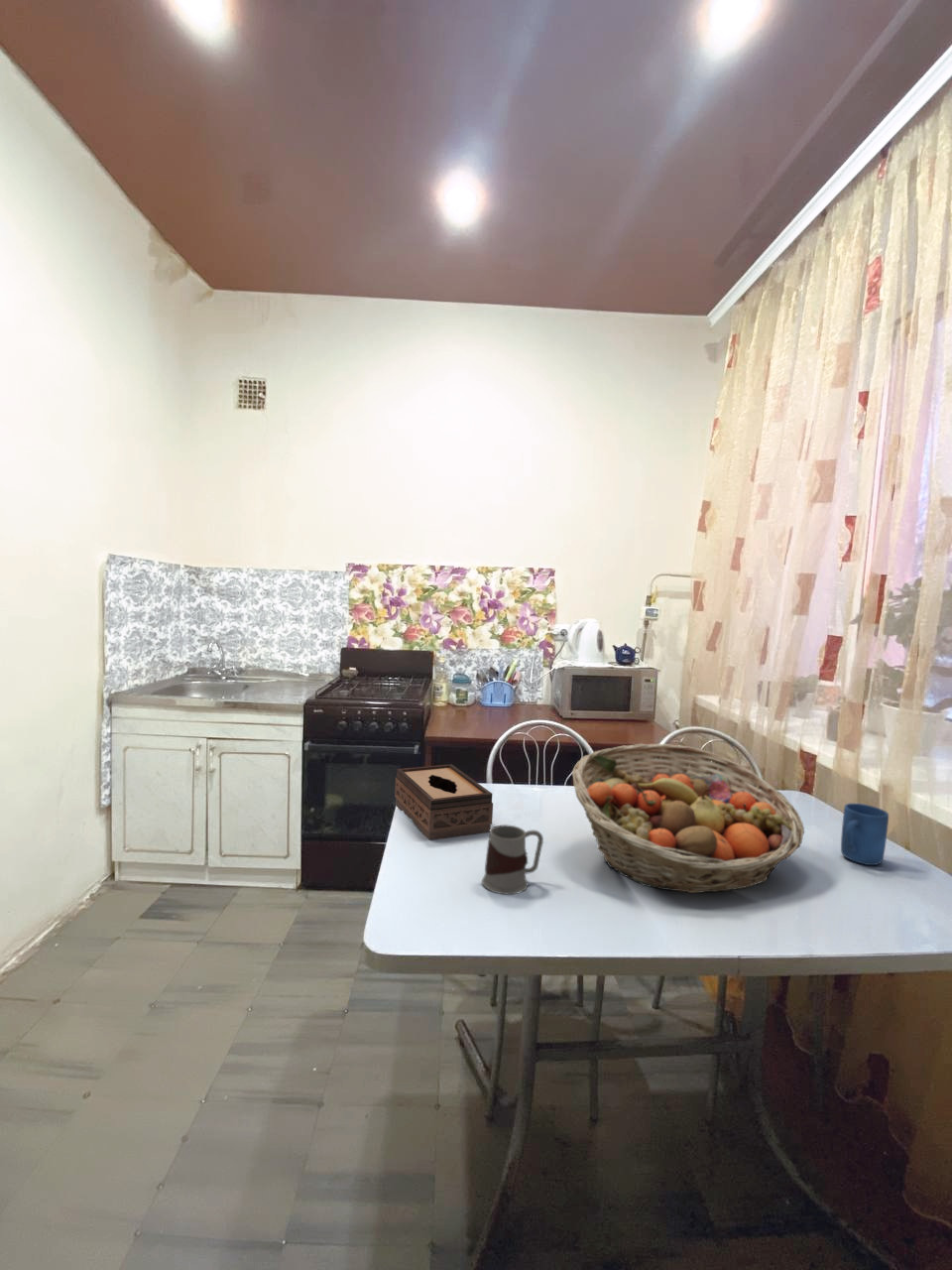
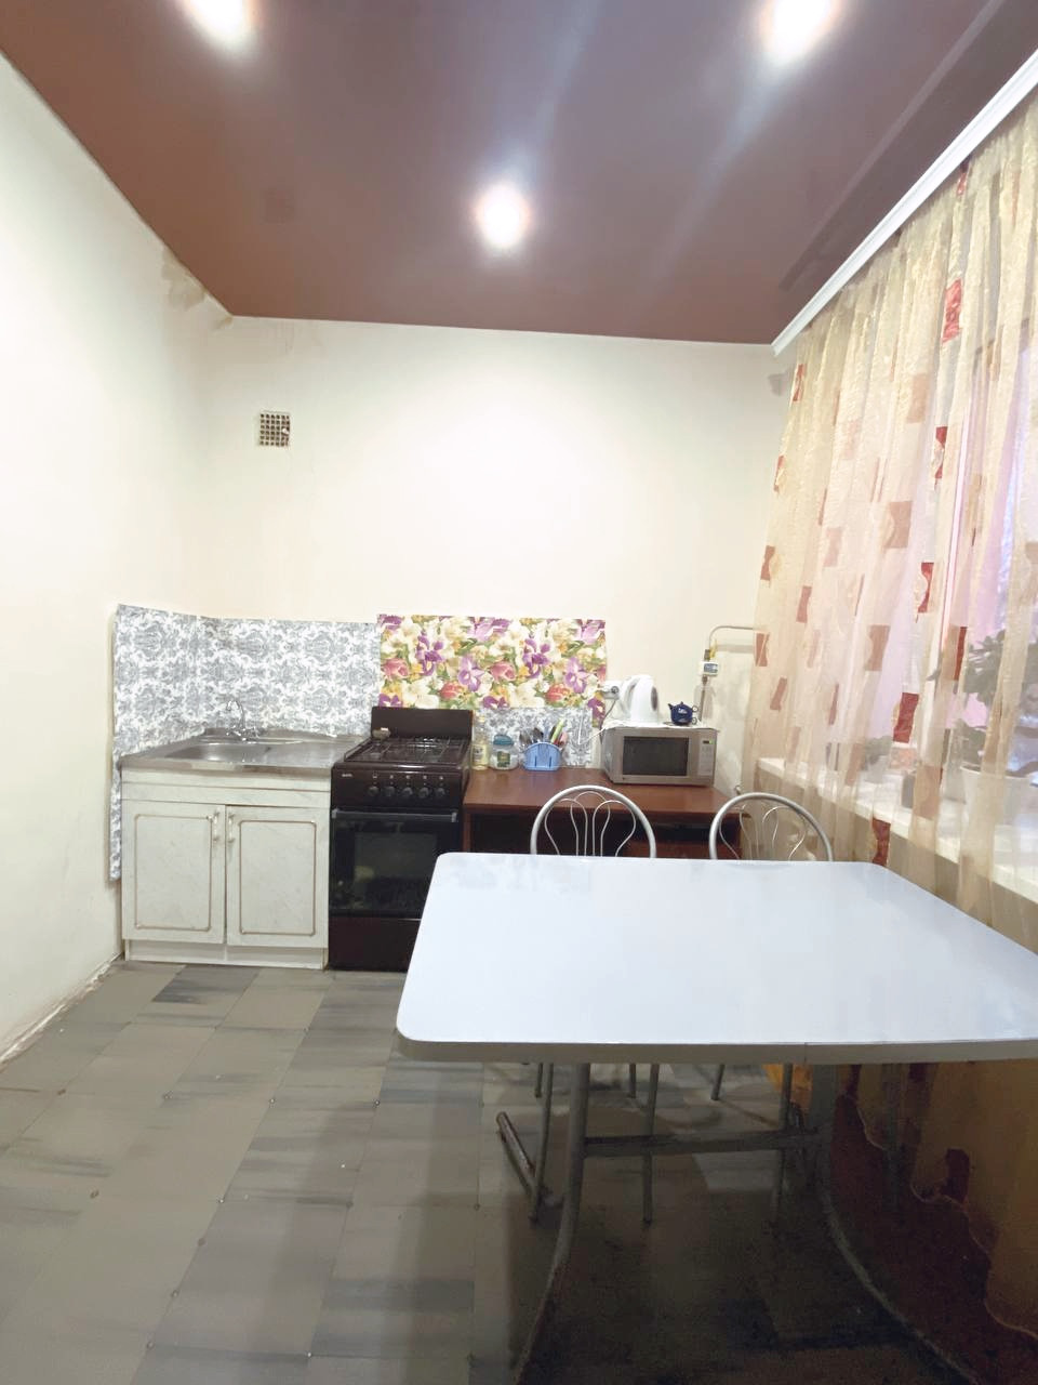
- mug [481,824,544,896]
- mug [840,803,890,866]
- tissue box [394,763,494,841]
- fruit basket [571,743,805,894]
